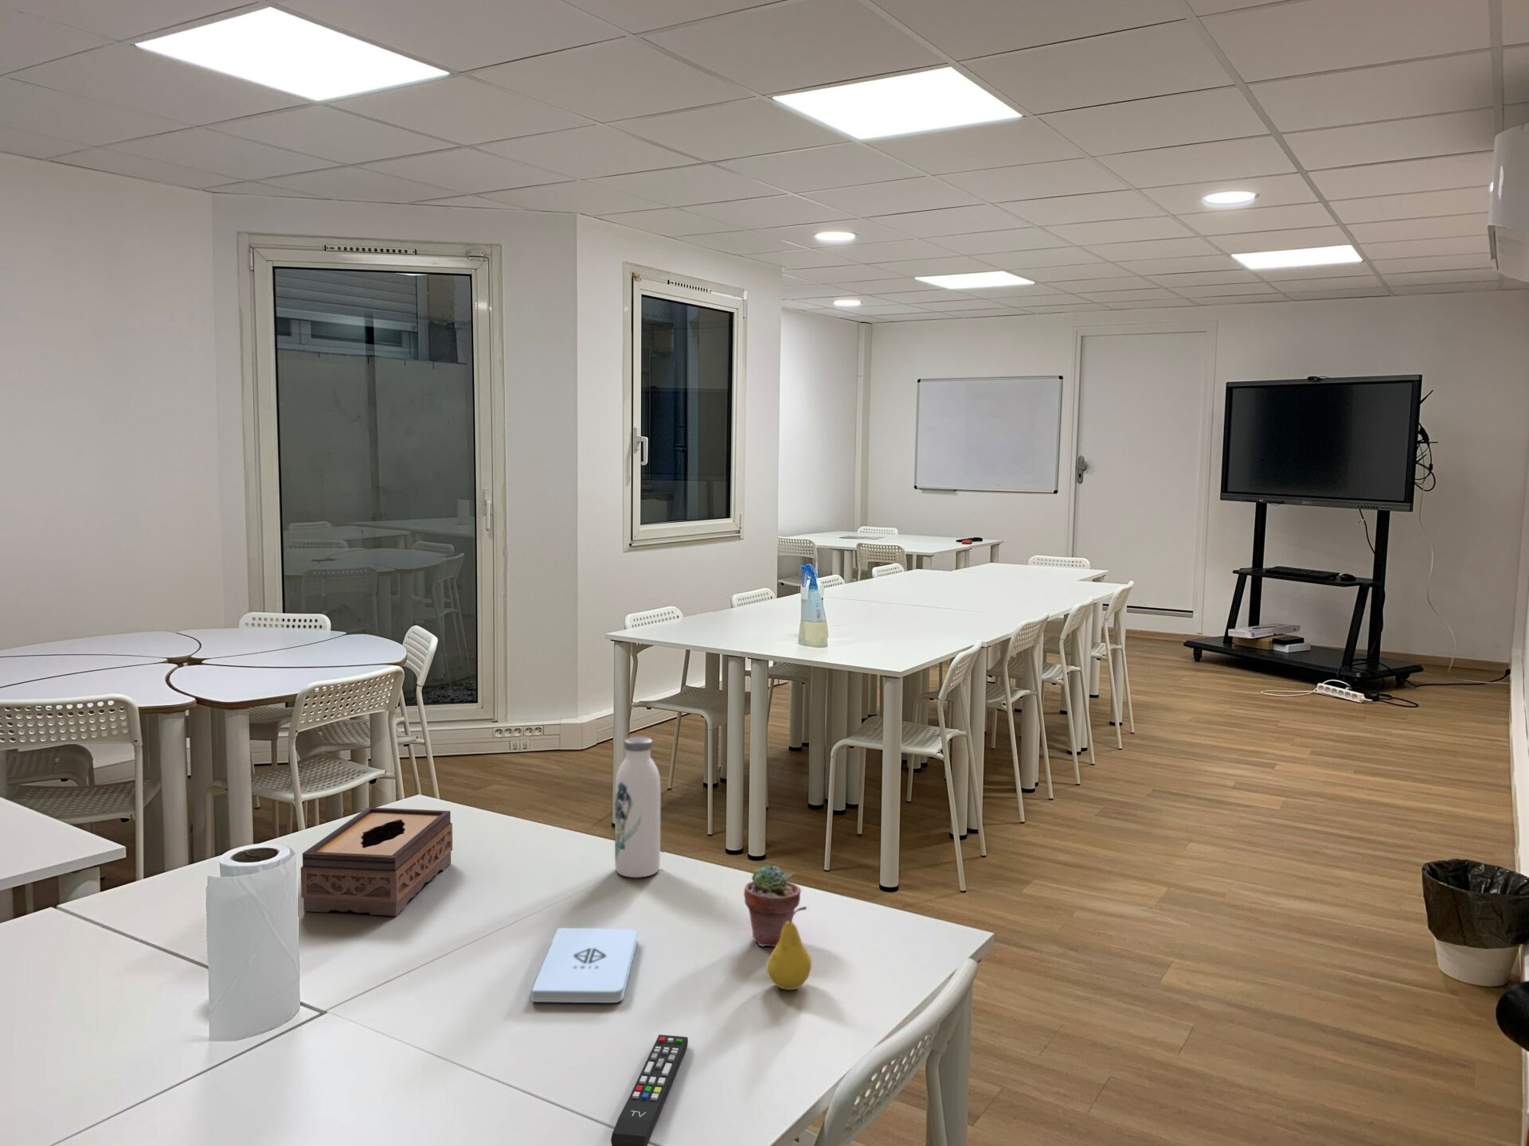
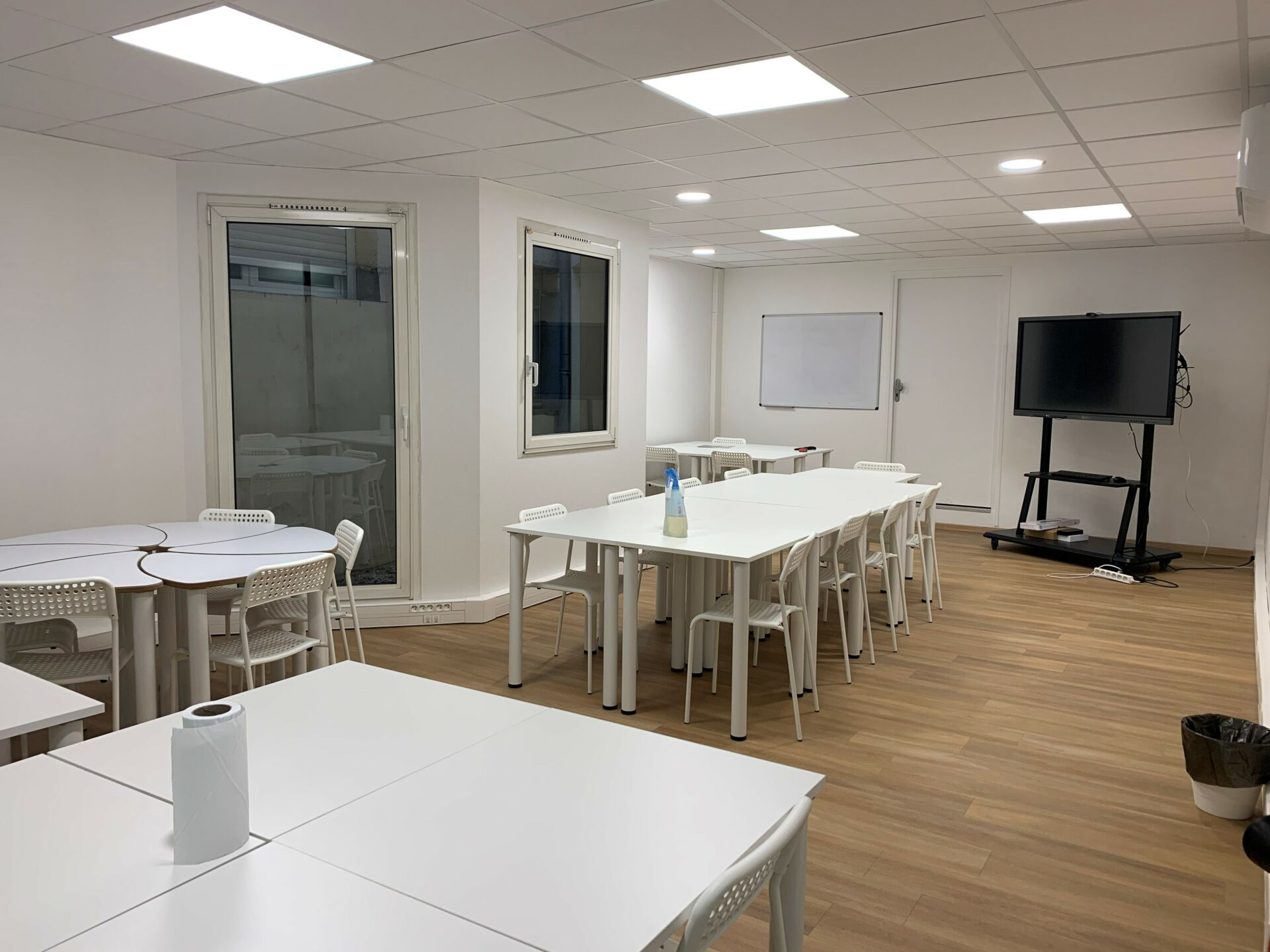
- fruit [766,905,813,991]
- notepad [531,927,638,1004]
- remote control [610,1034,689,1146]
- tissue box [300,807,453,917]
- potted succulent [743,863,802,947]
- water bottle [614,736,661,879]
